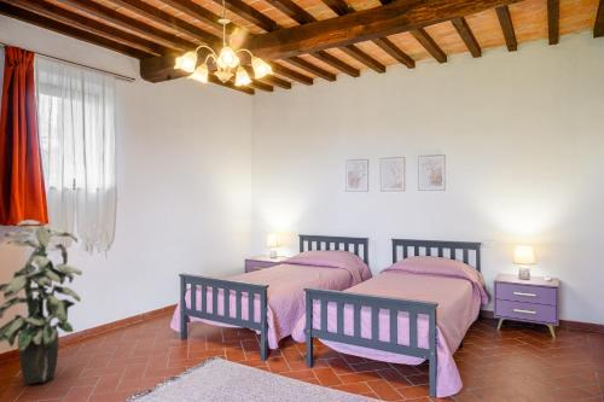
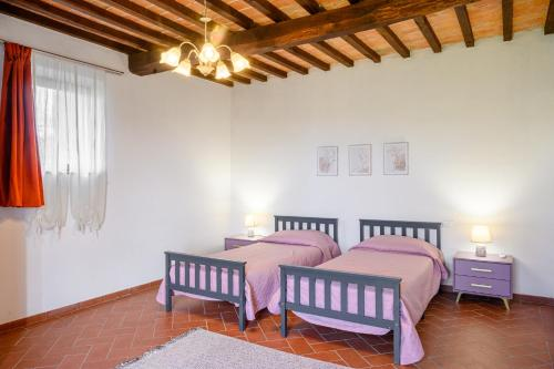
- indoor plant [0,219,83,385]
